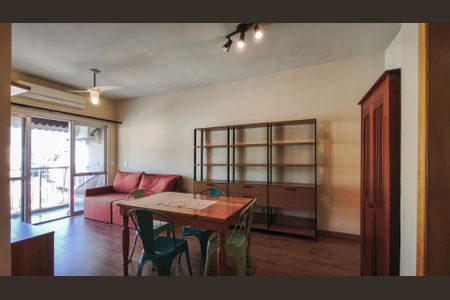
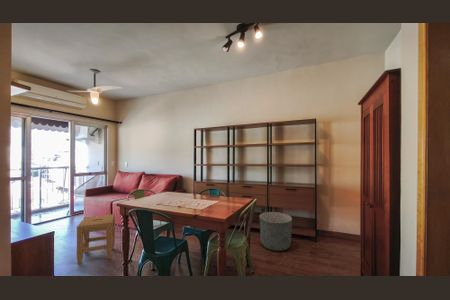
+ stool [76,213,116,266]
+ planter [259,211,293,252]
